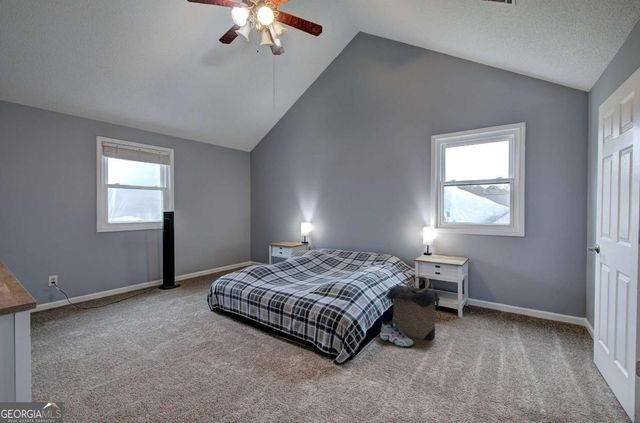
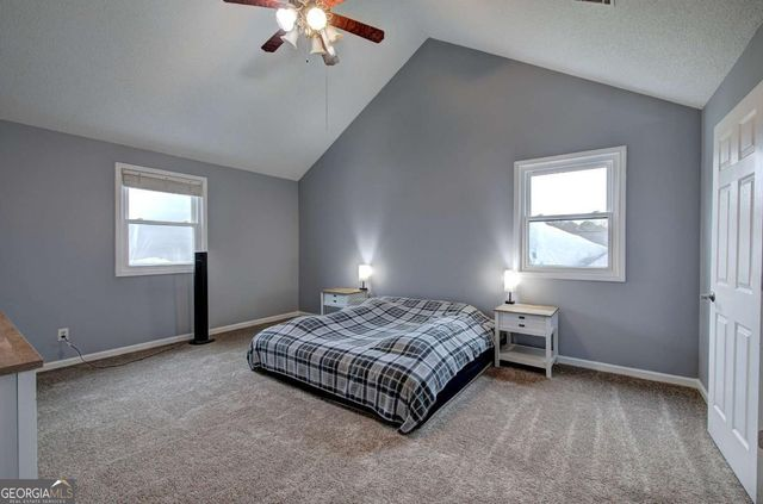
- sneaker [379,317,414,347]
- laundry hamper [385,275,441,341]
